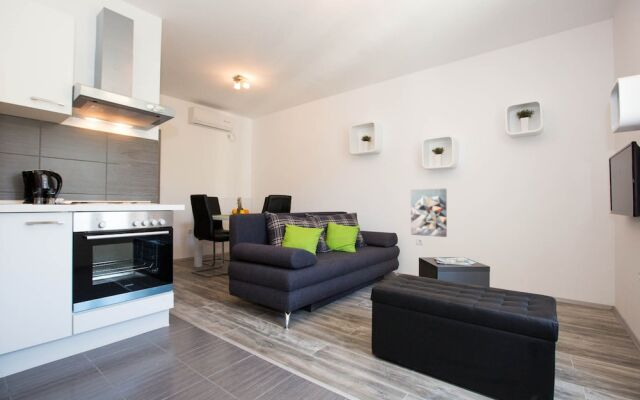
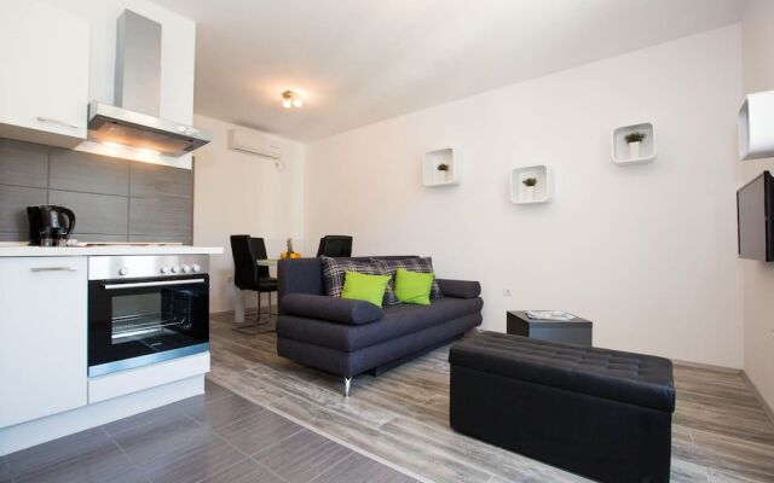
- wall art [410,188,448,238]
